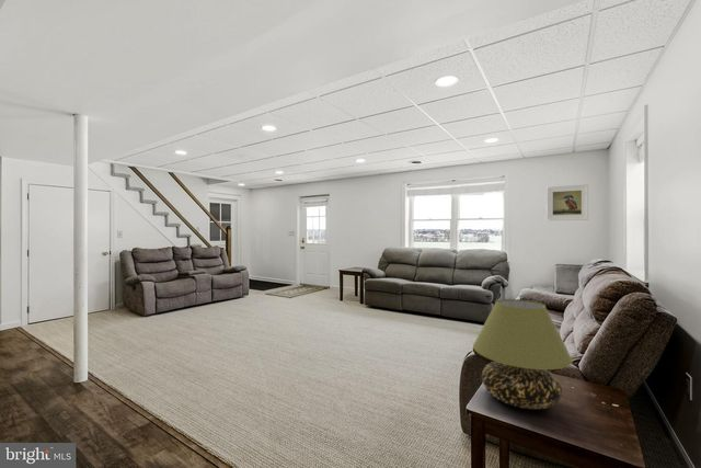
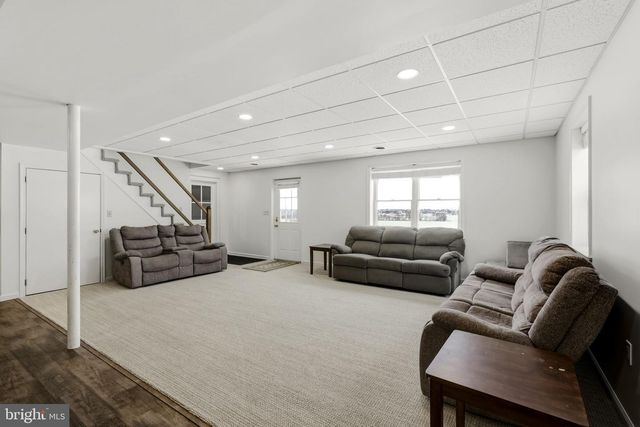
- table lamp [472,298,574,410]
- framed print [545,183,589,221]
